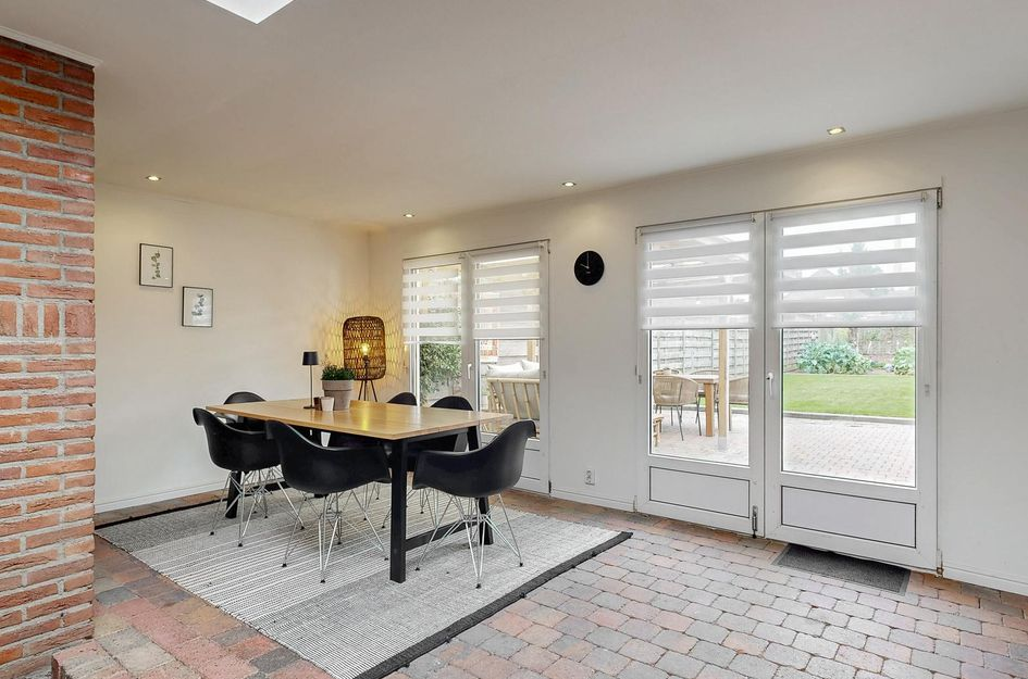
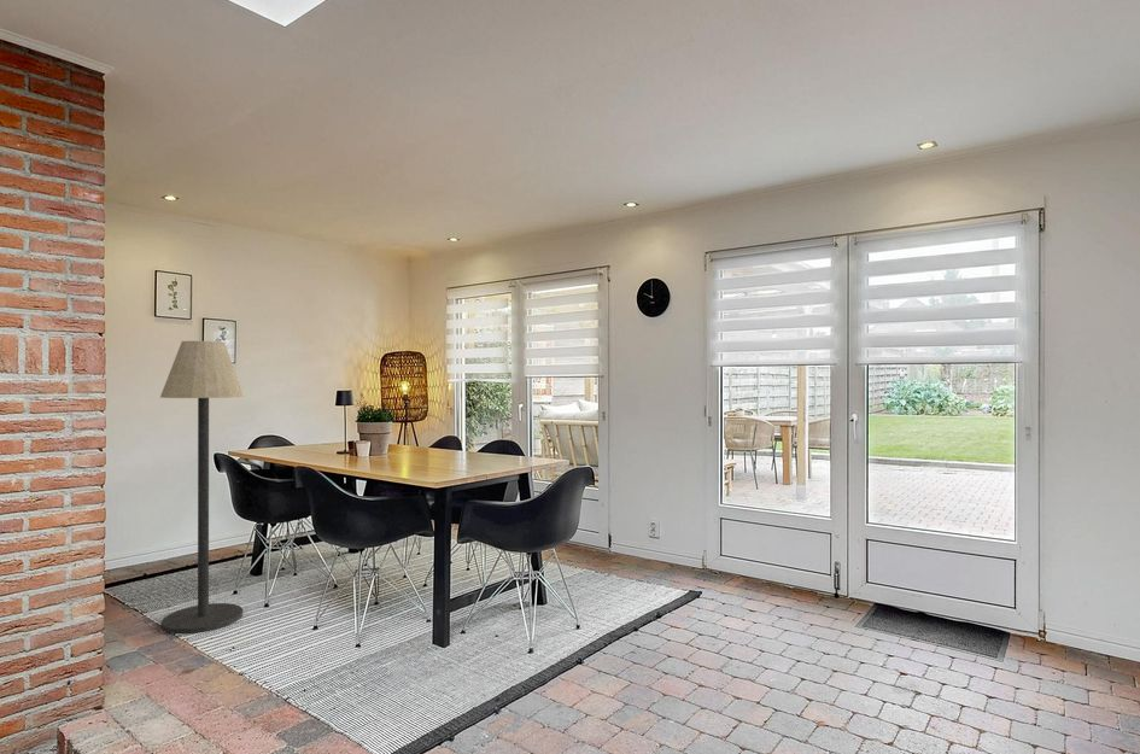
+ floor lamp [159,340,246,635]
